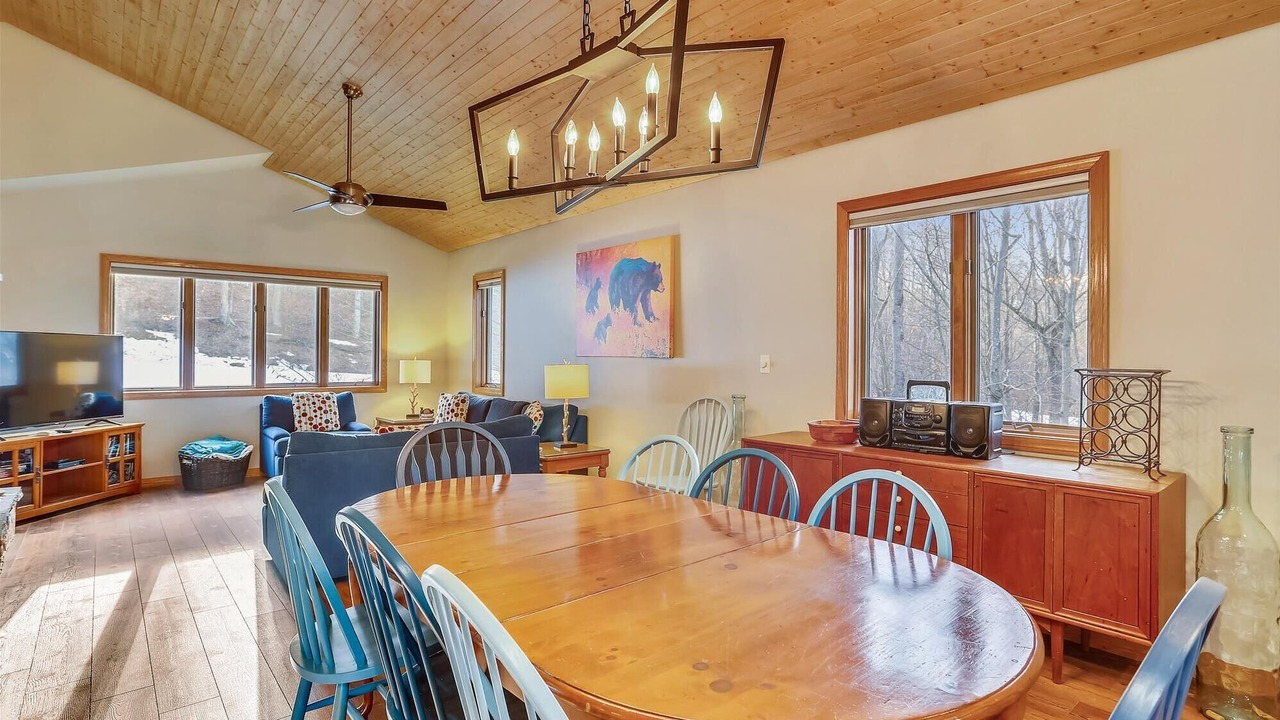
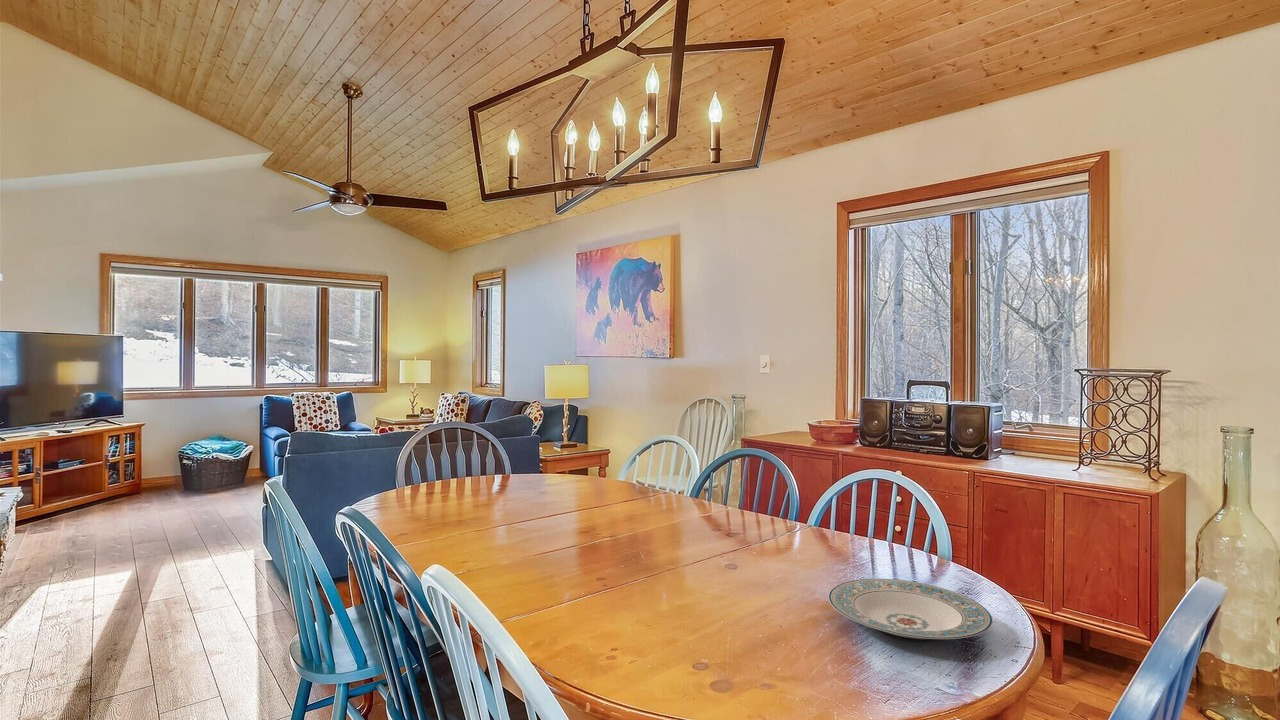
+ plate [828,578,993,640]
